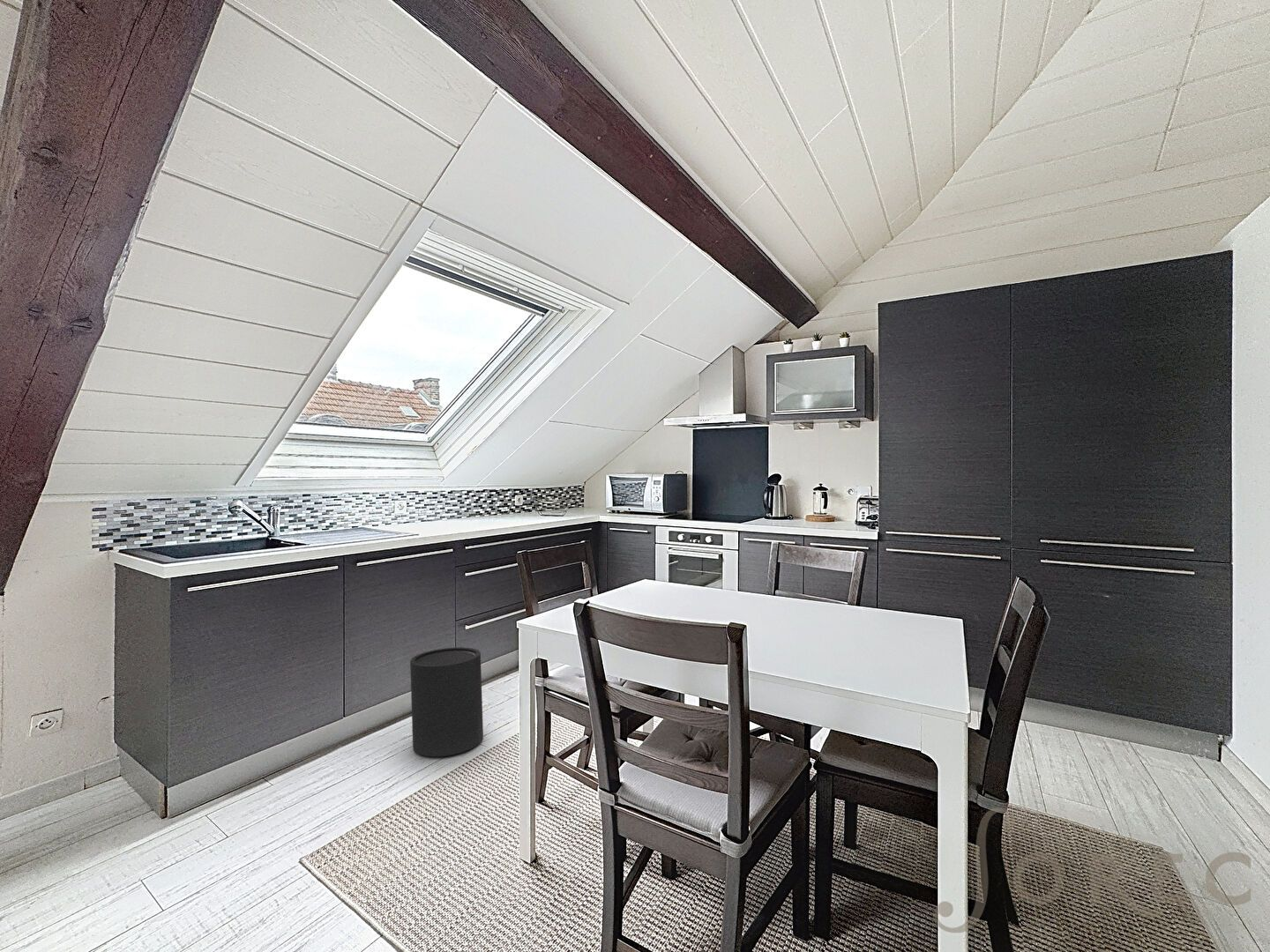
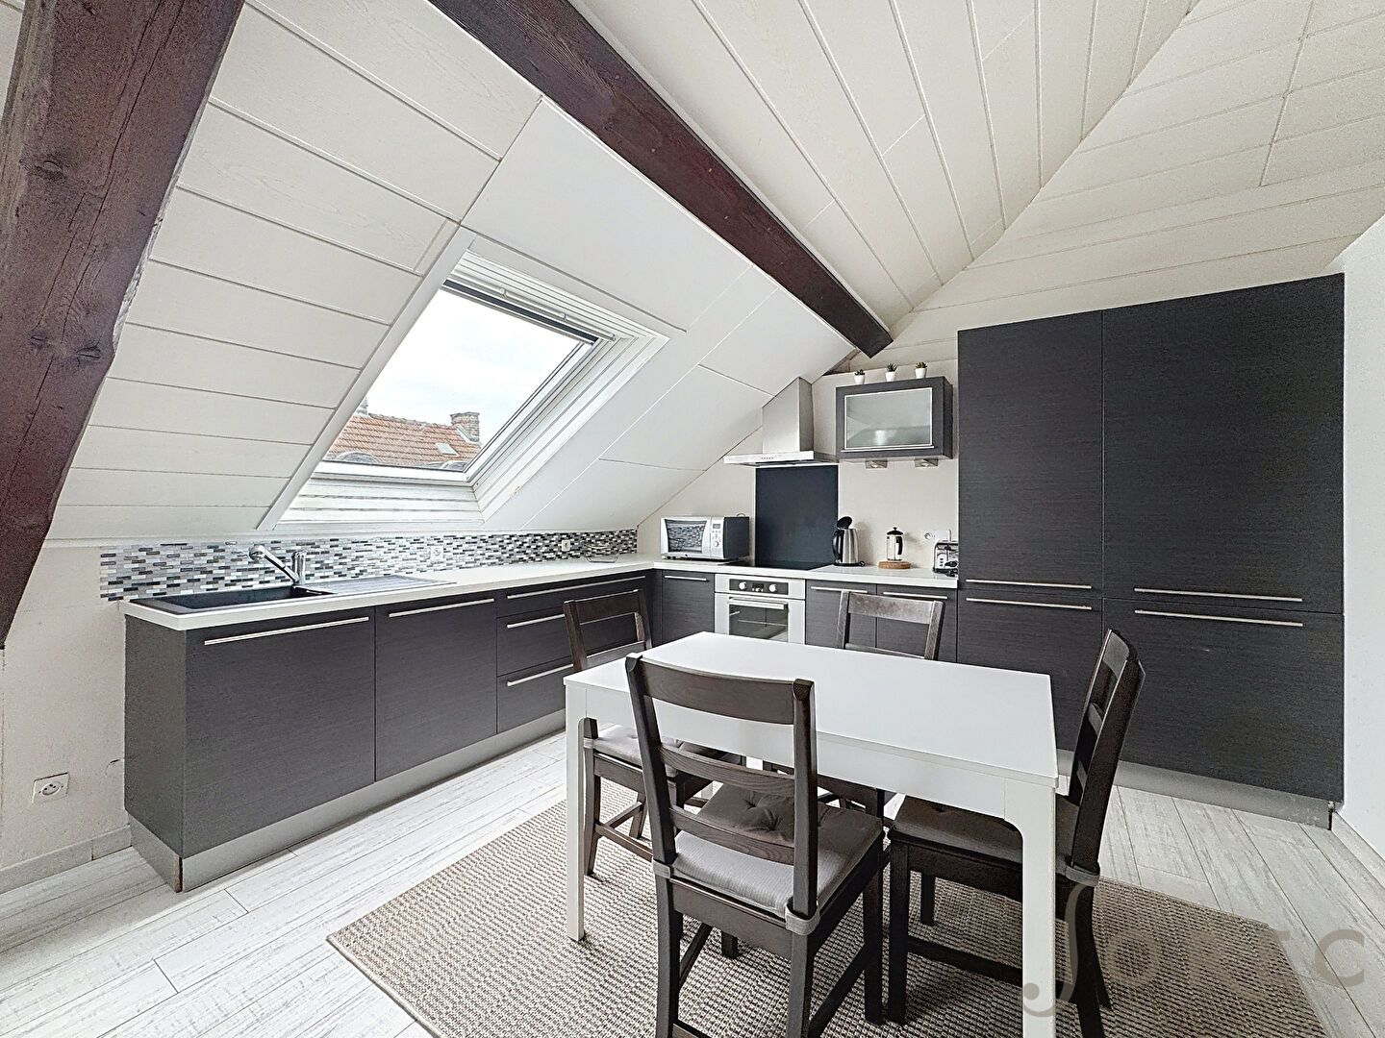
- trash can [409,646,484,757]
